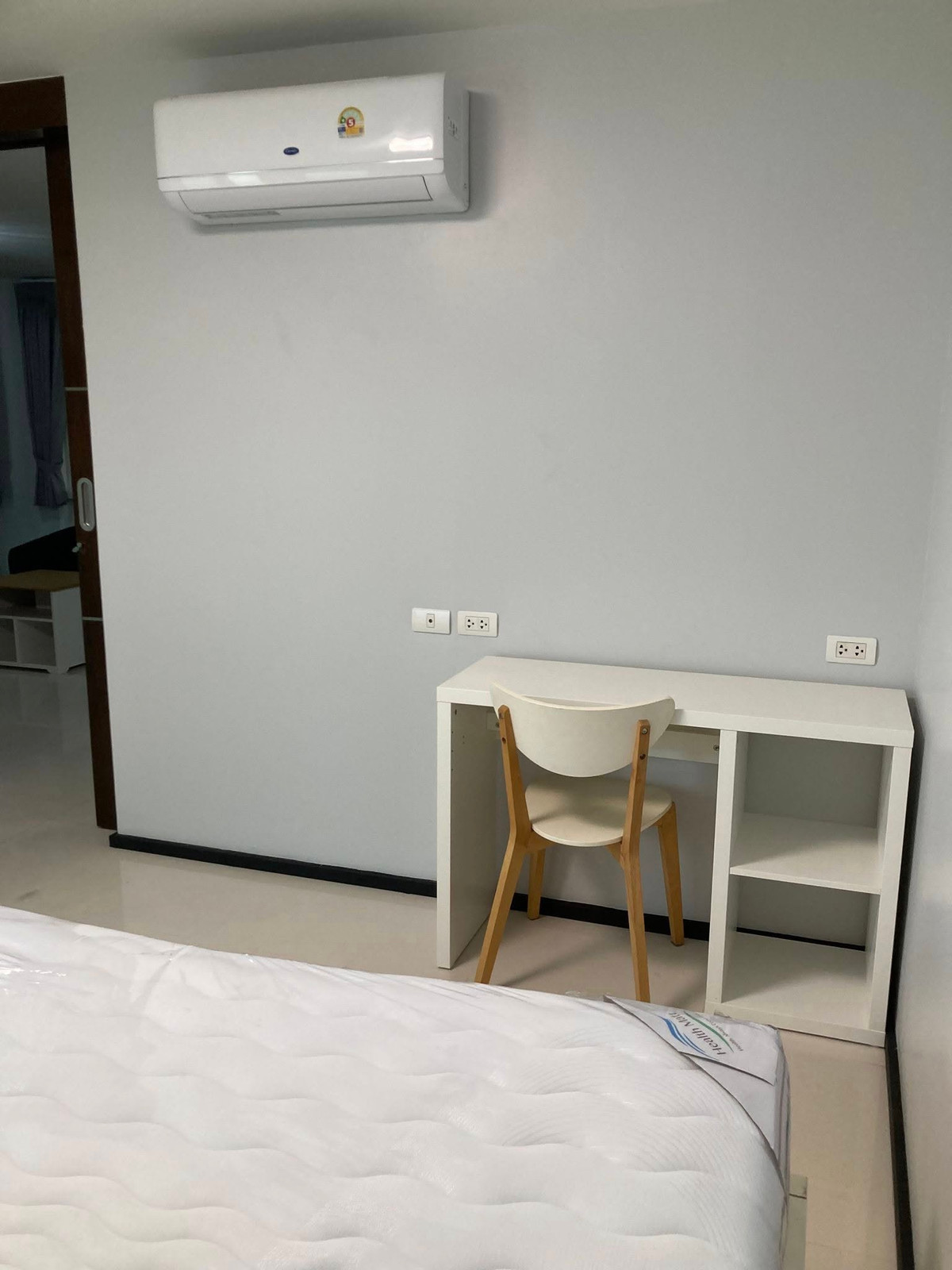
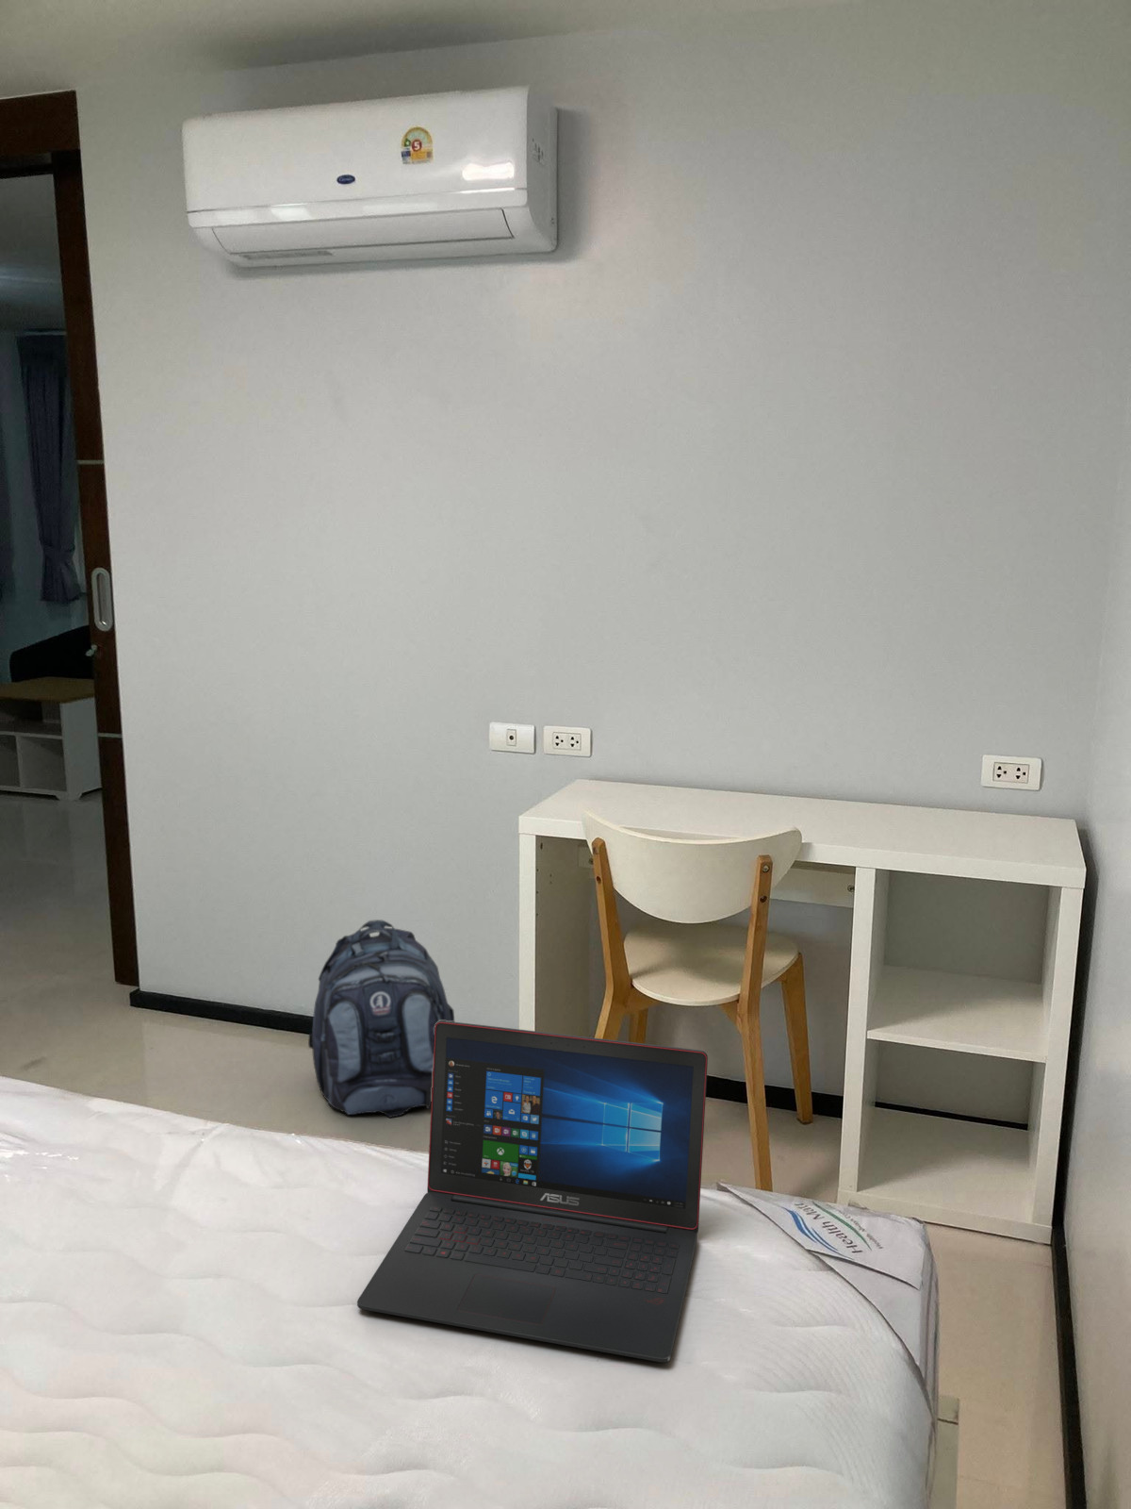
+ laptop [356,1021,709,1363]
+ backpack [308,918,455,1118]
